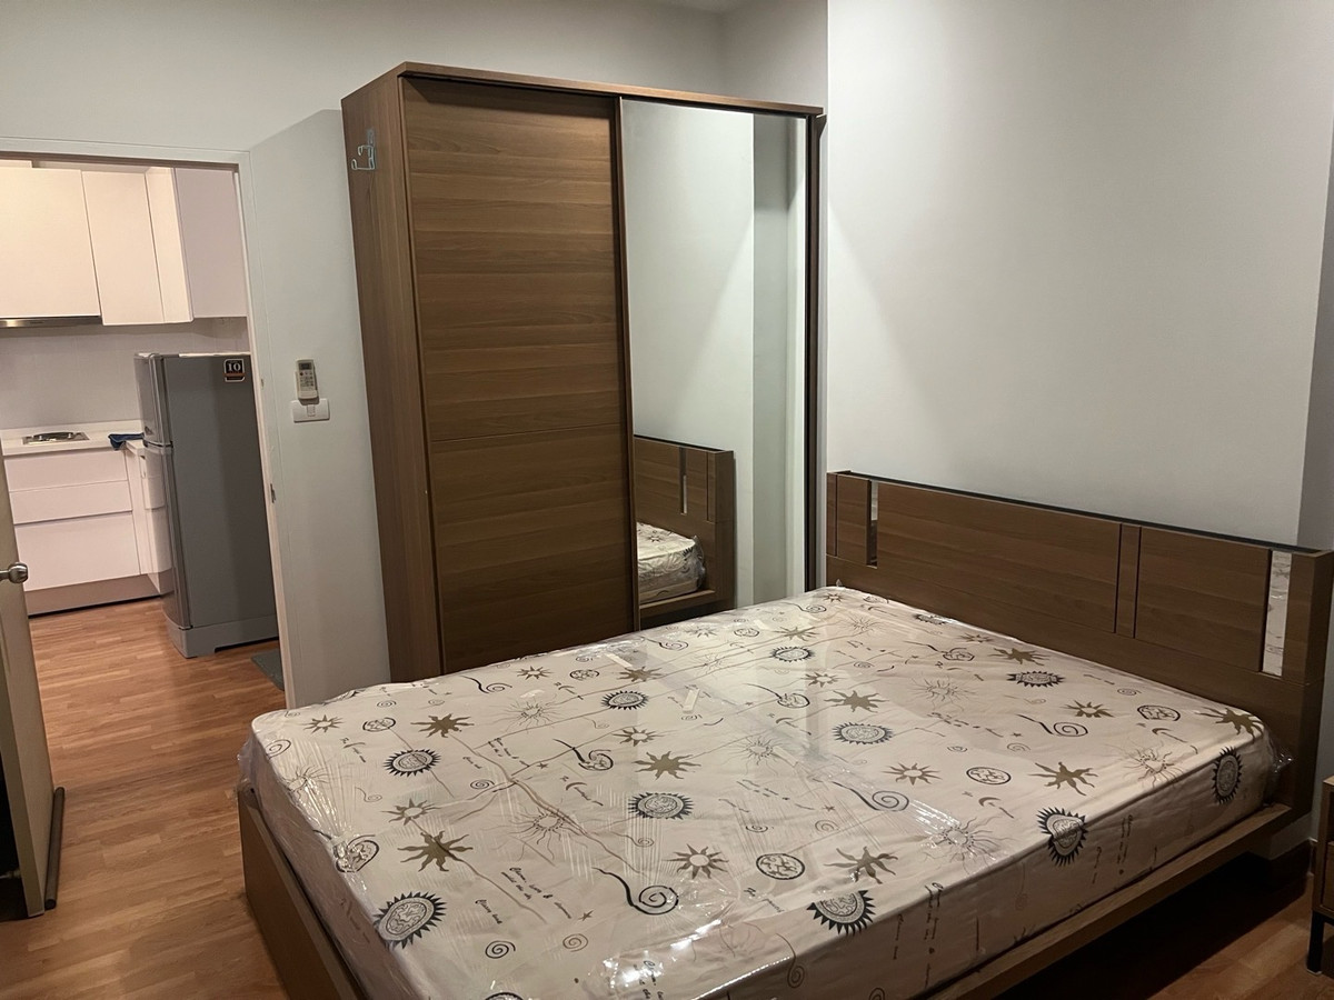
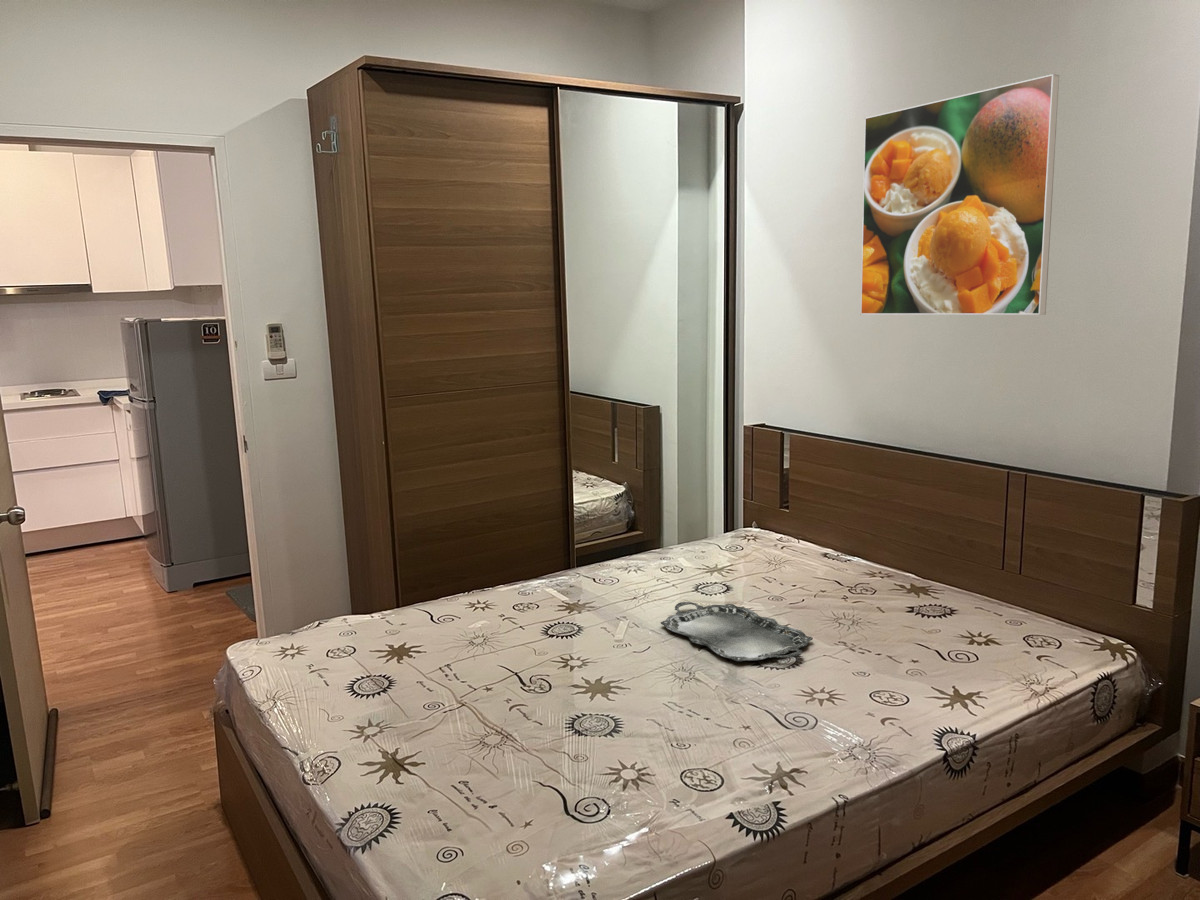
+ serving tray [660,601,814,662]
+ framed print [859,73,1060,316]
